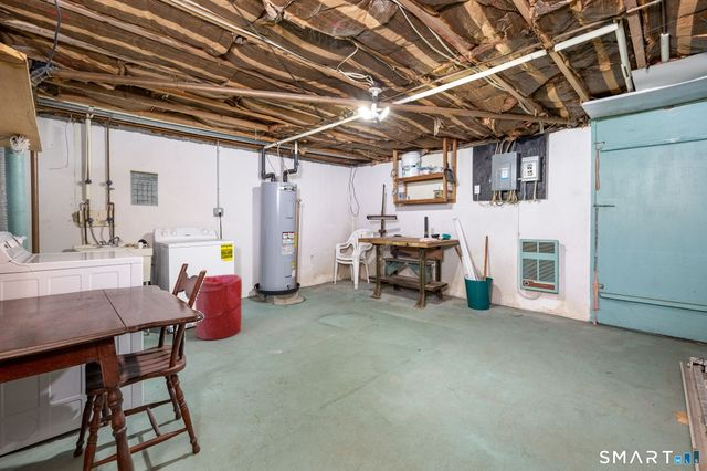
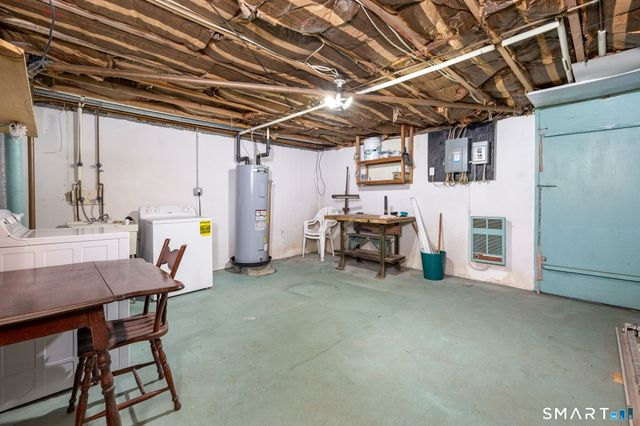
- calendar [129,164,159,207]
- laundry hamper [194,273,243,341]
